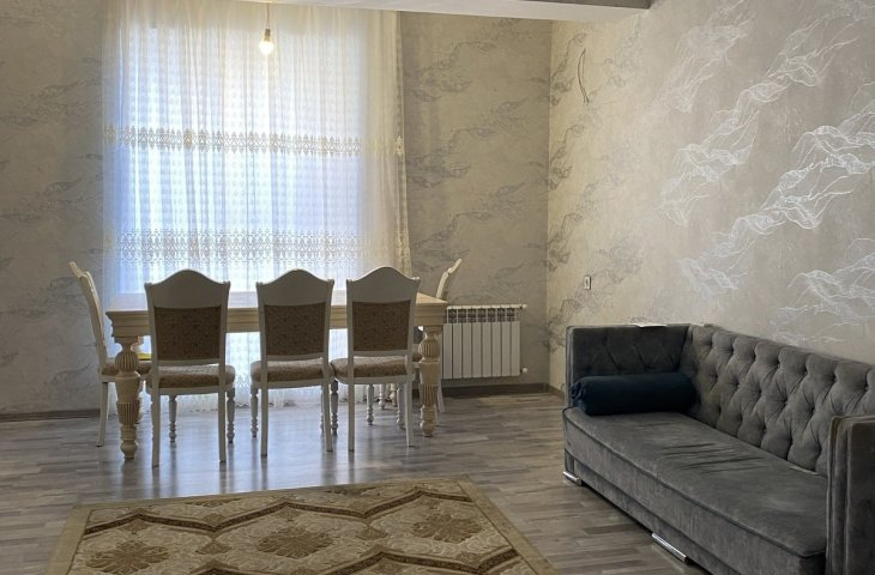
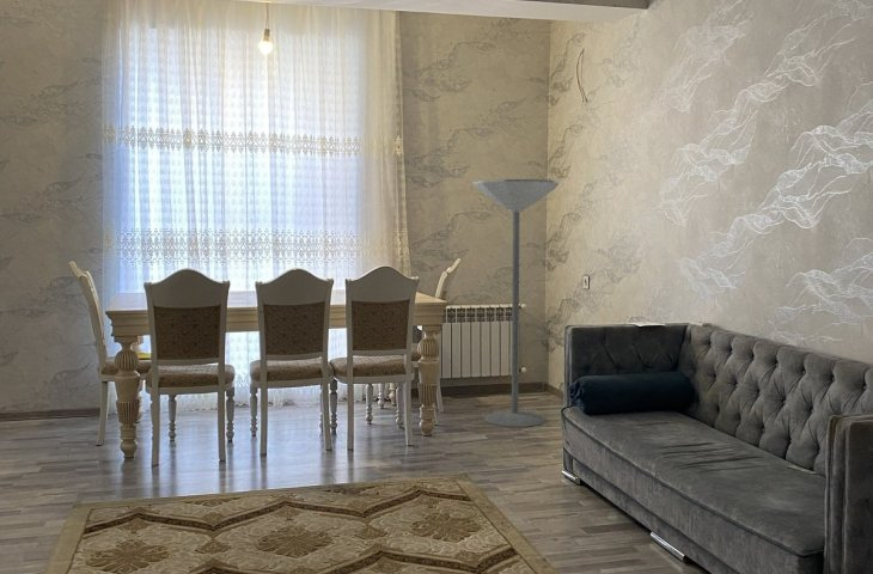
+ floor lamp [472,178,561,428]
